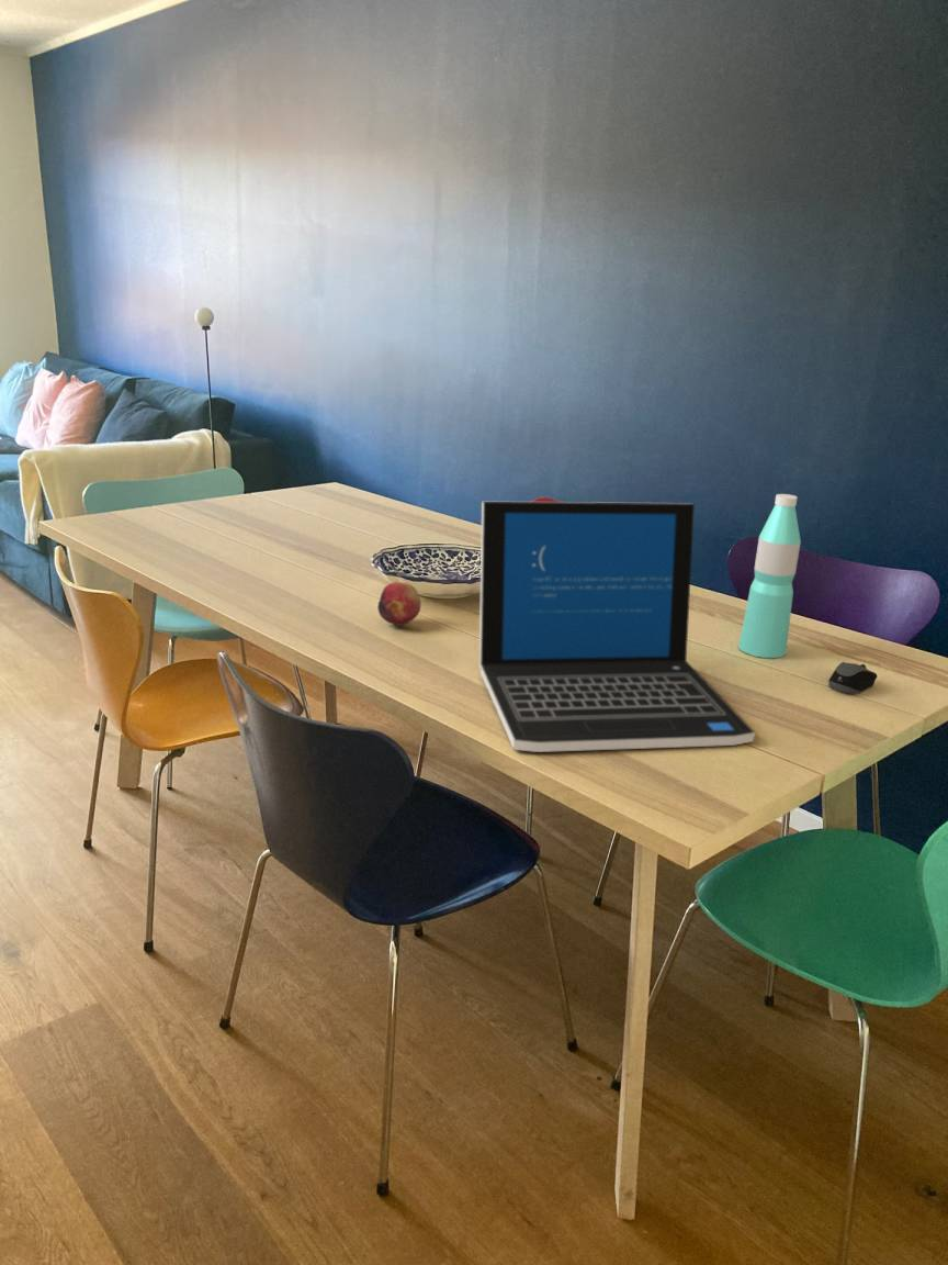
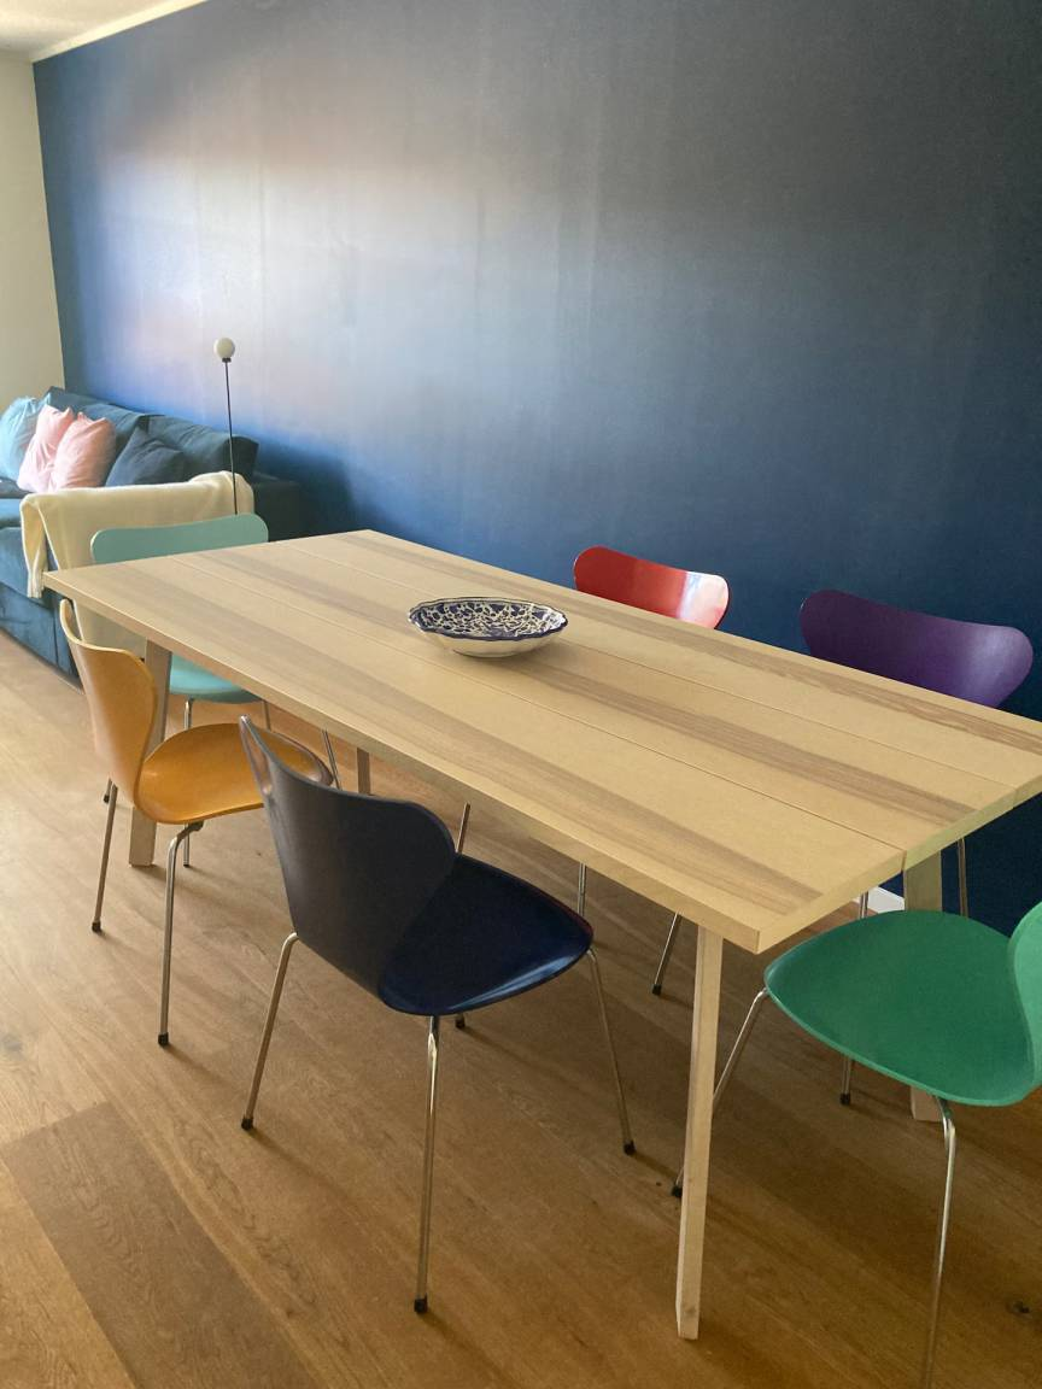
- fruit [376,581,422,627]
- laptop [478,500,756,753]
- water bottle [737,493,802,659]
- computer mouse [827,661,878,695]
